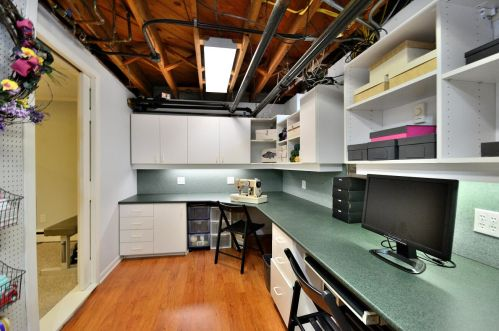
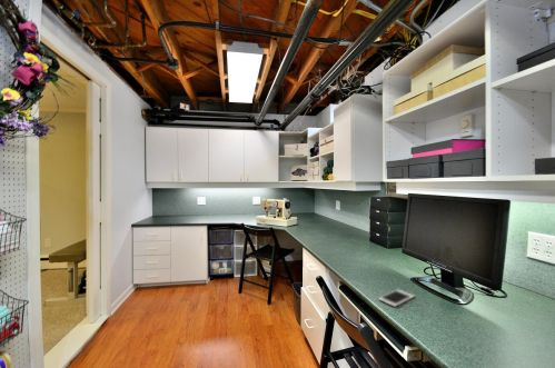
+ cell phone [377,288,415,308]
